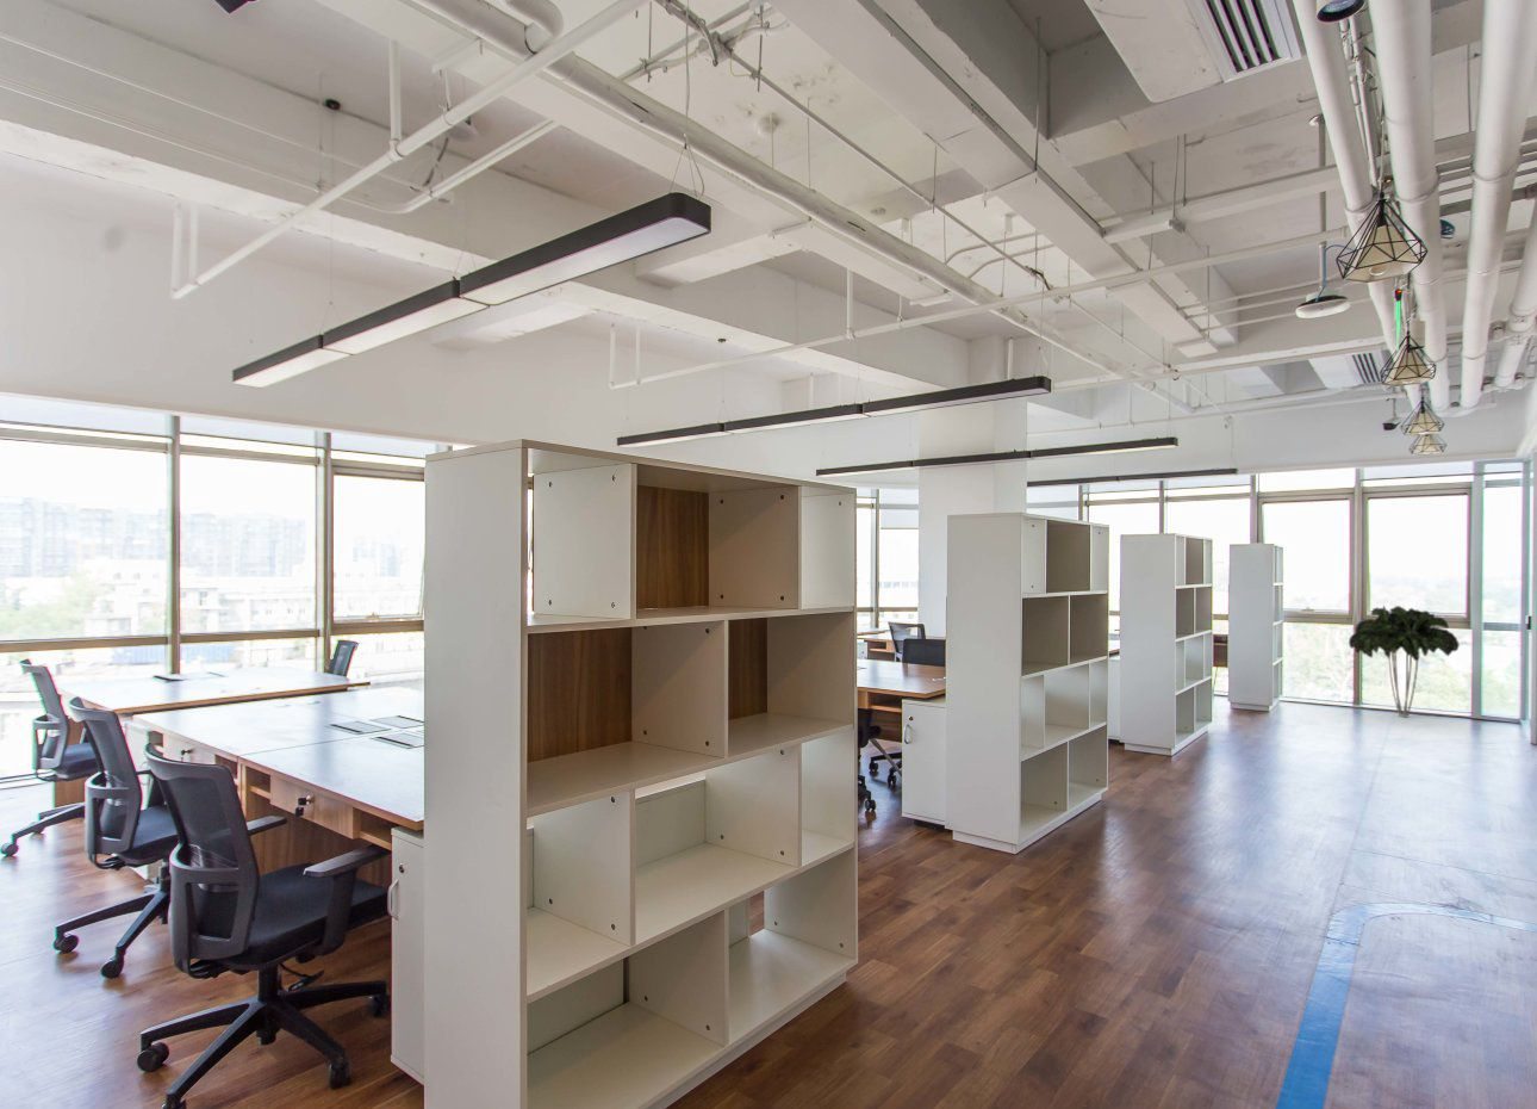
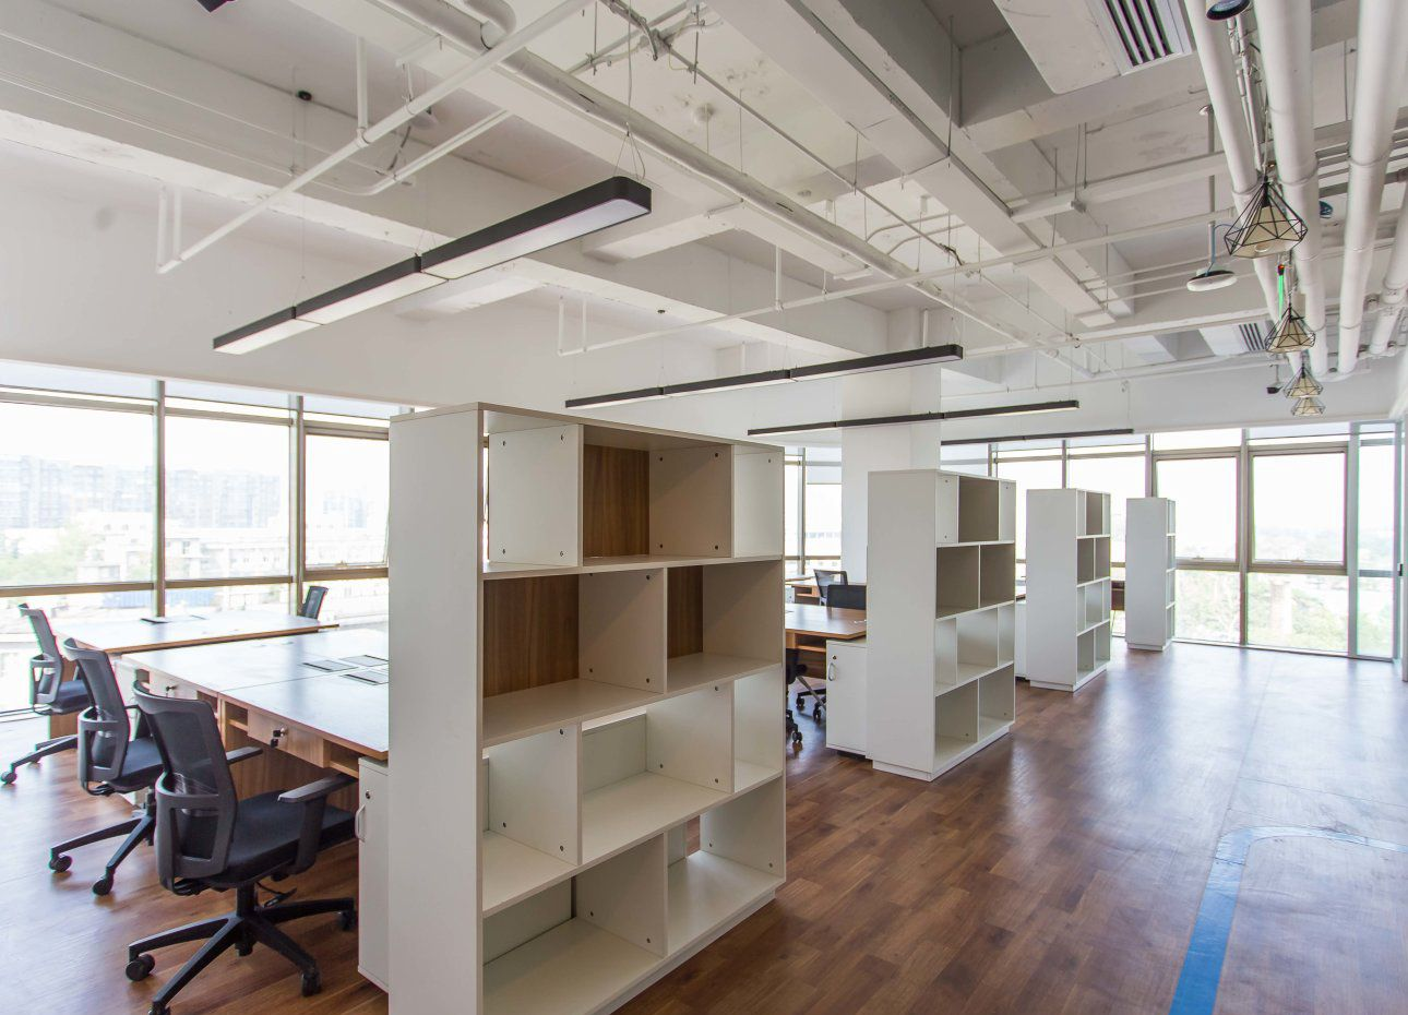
- indoor plant [1347,604,1461,719]
